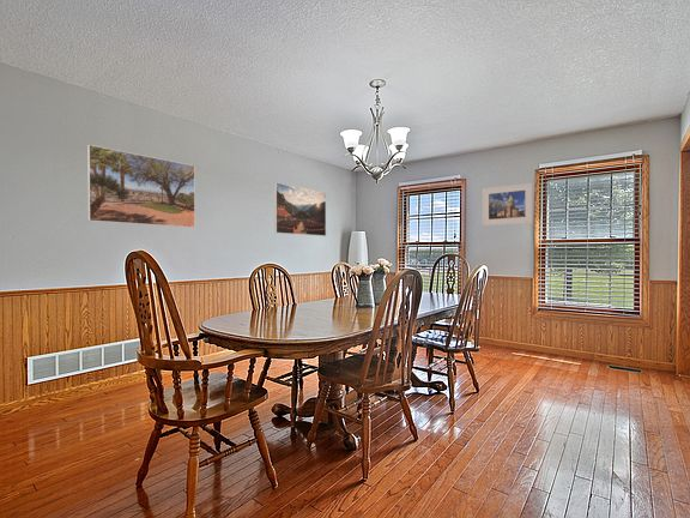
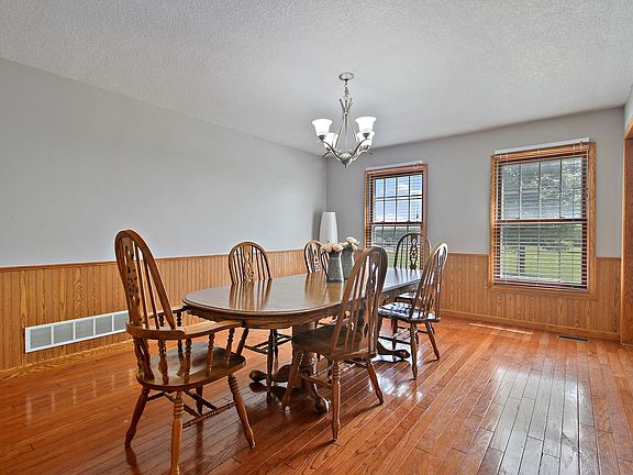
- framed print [86,144,196,229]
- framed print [273,181,327,237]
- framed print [482,182,534,227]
